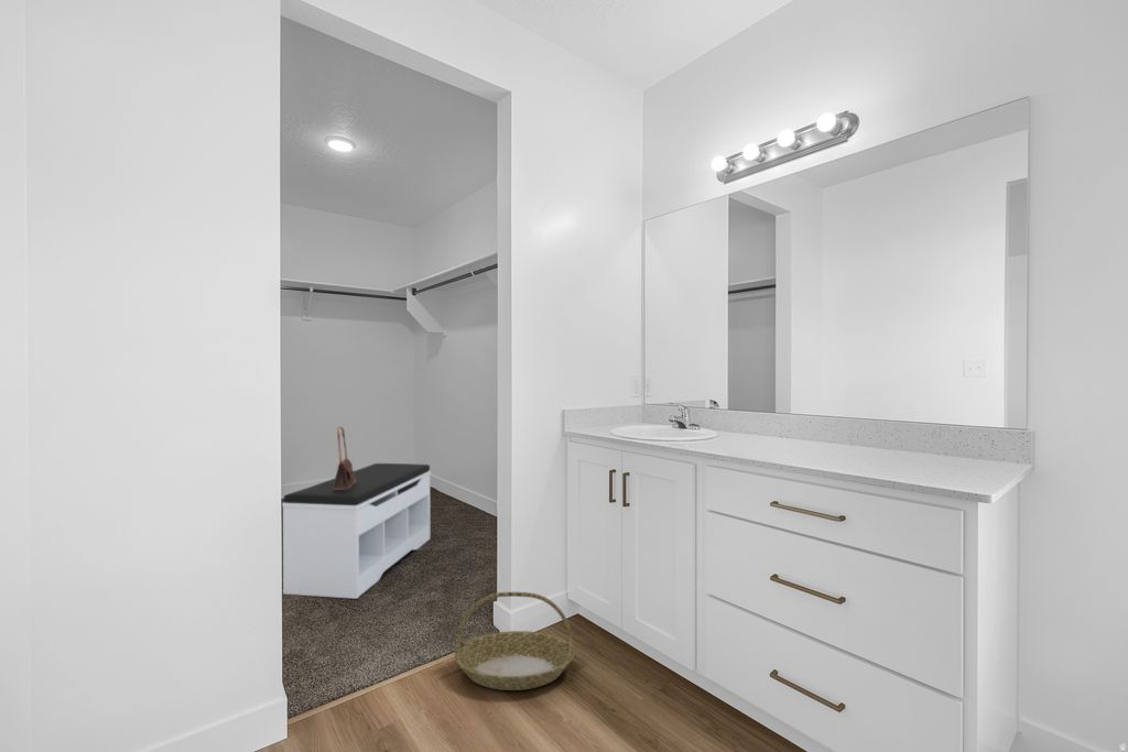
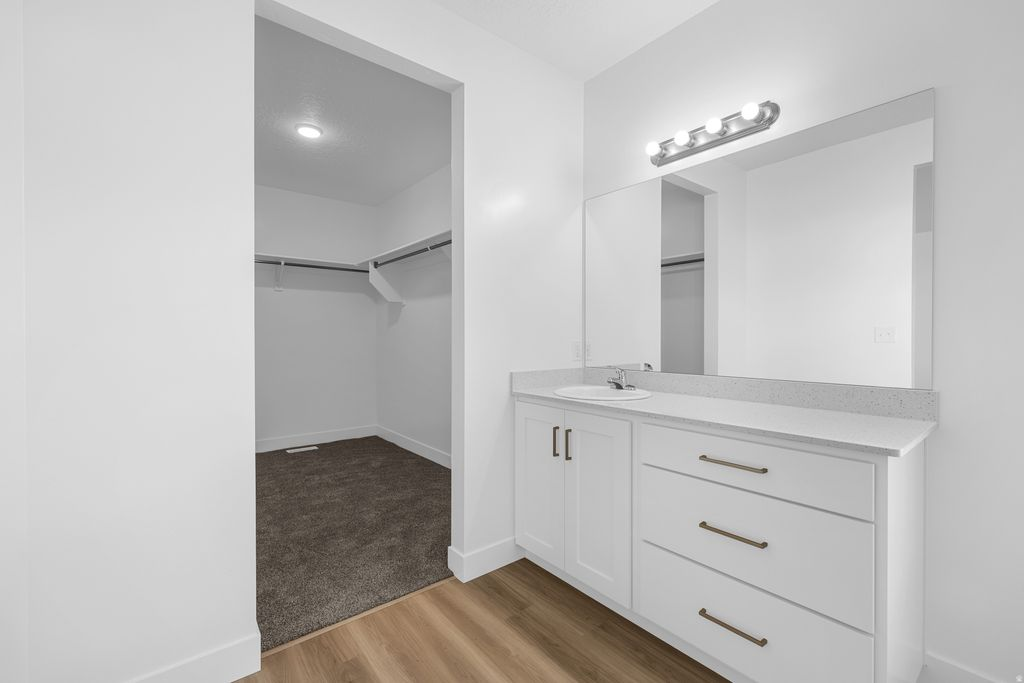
- shoulder bag [333,426,356,490]
- bench [281,462,432,600]
- basket [454,591,576,691]
